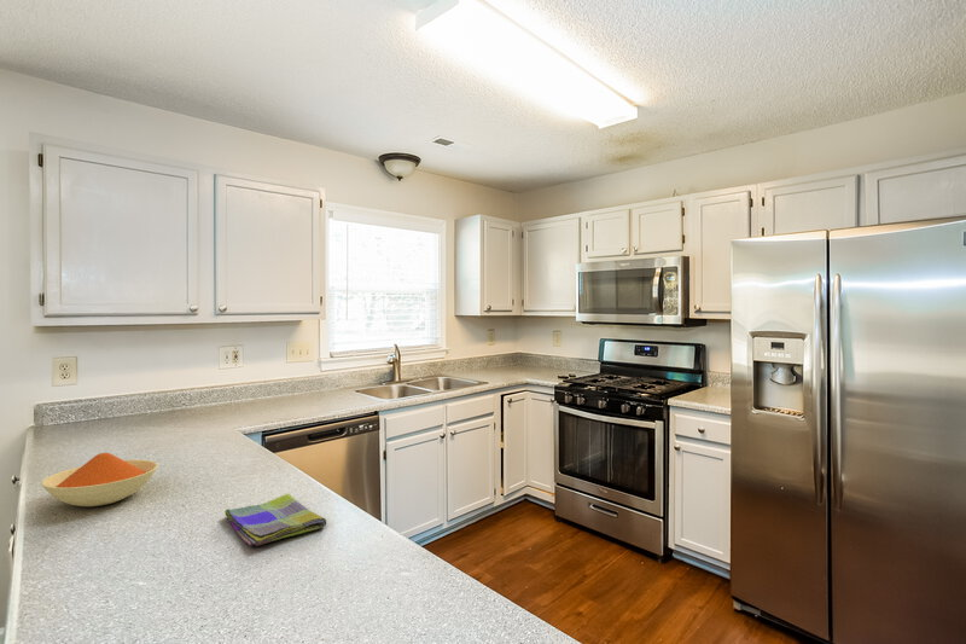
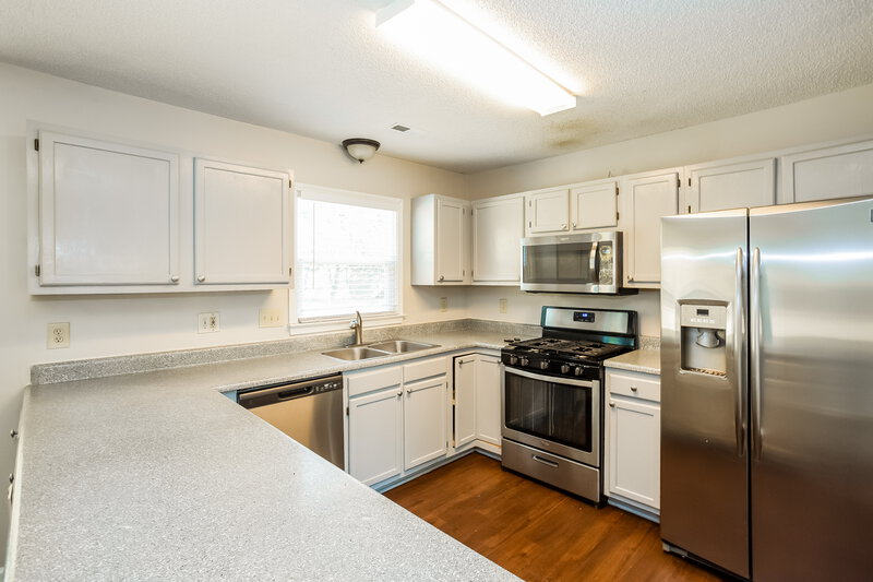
- bowl [41,452,159,507]
- dish towel [223,493,327,547]
